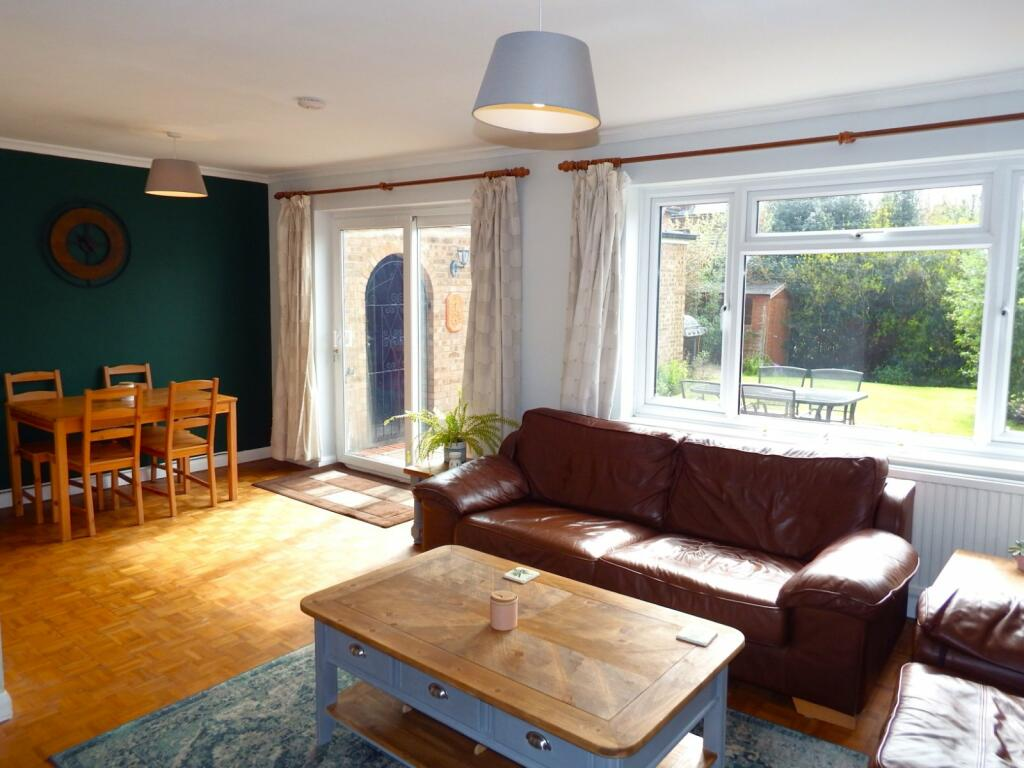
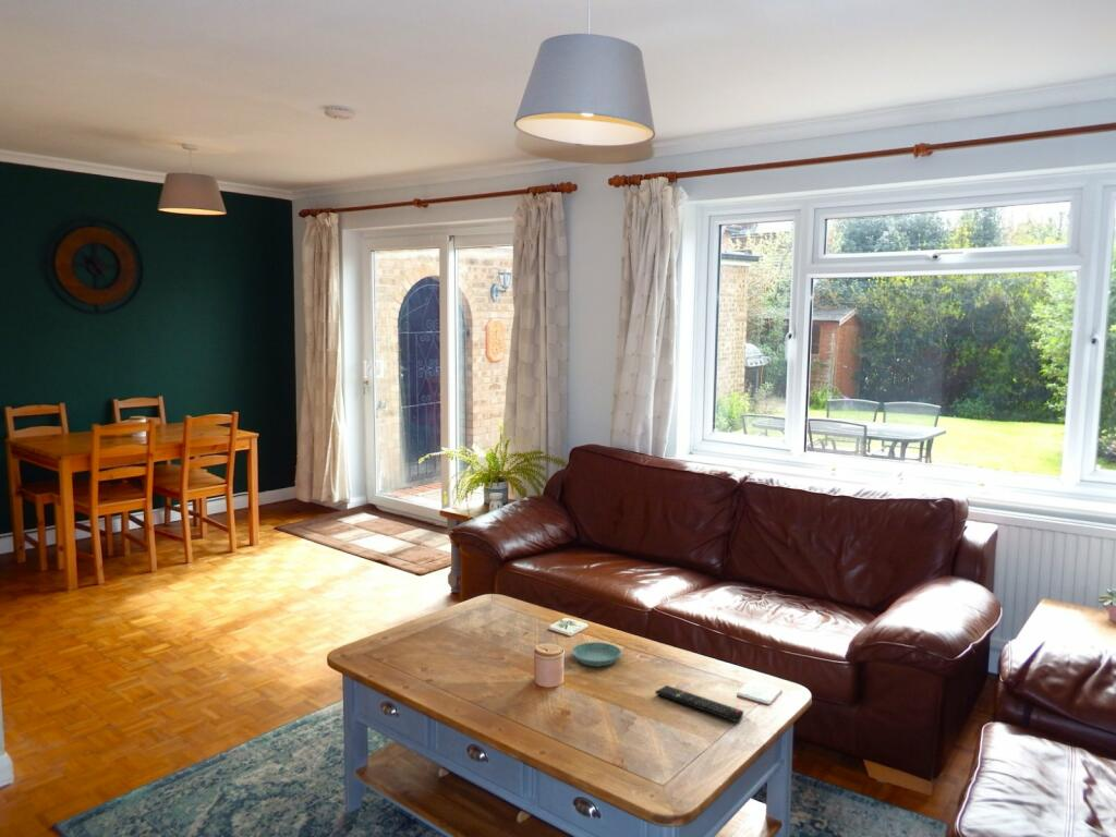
+ saucer [571,641,622,667]
+ remote control [654,684,744,723]
